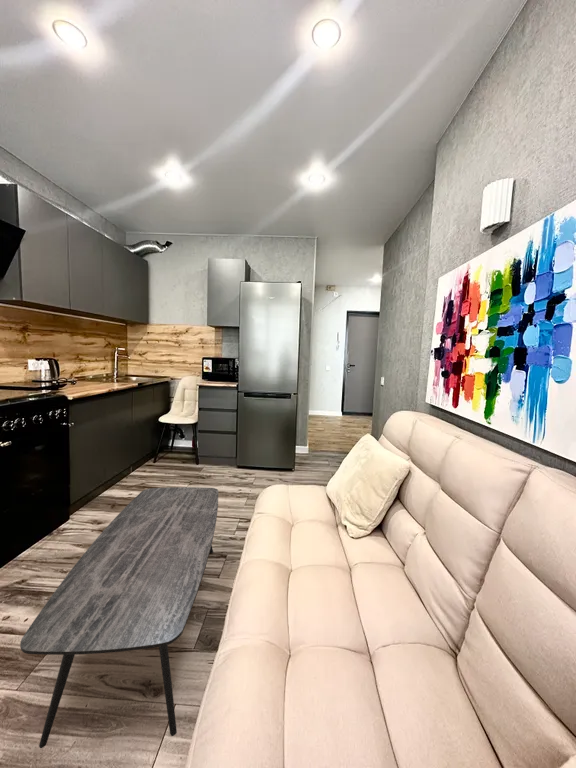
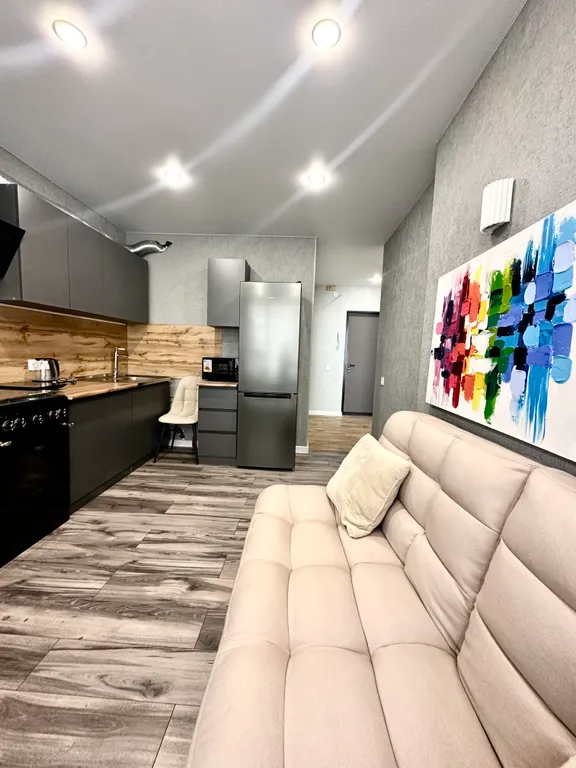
- coffee table [19,486,219,749]
